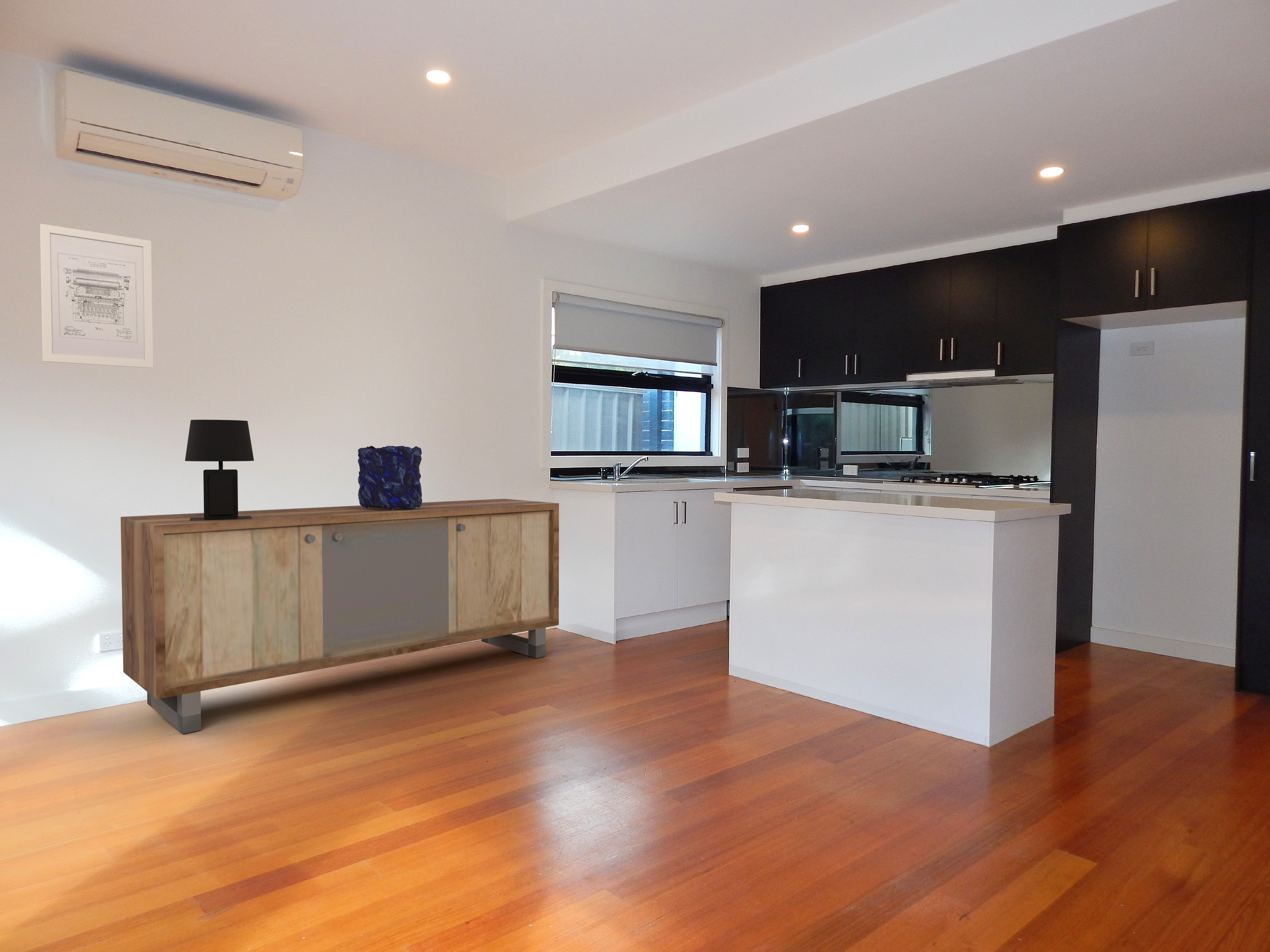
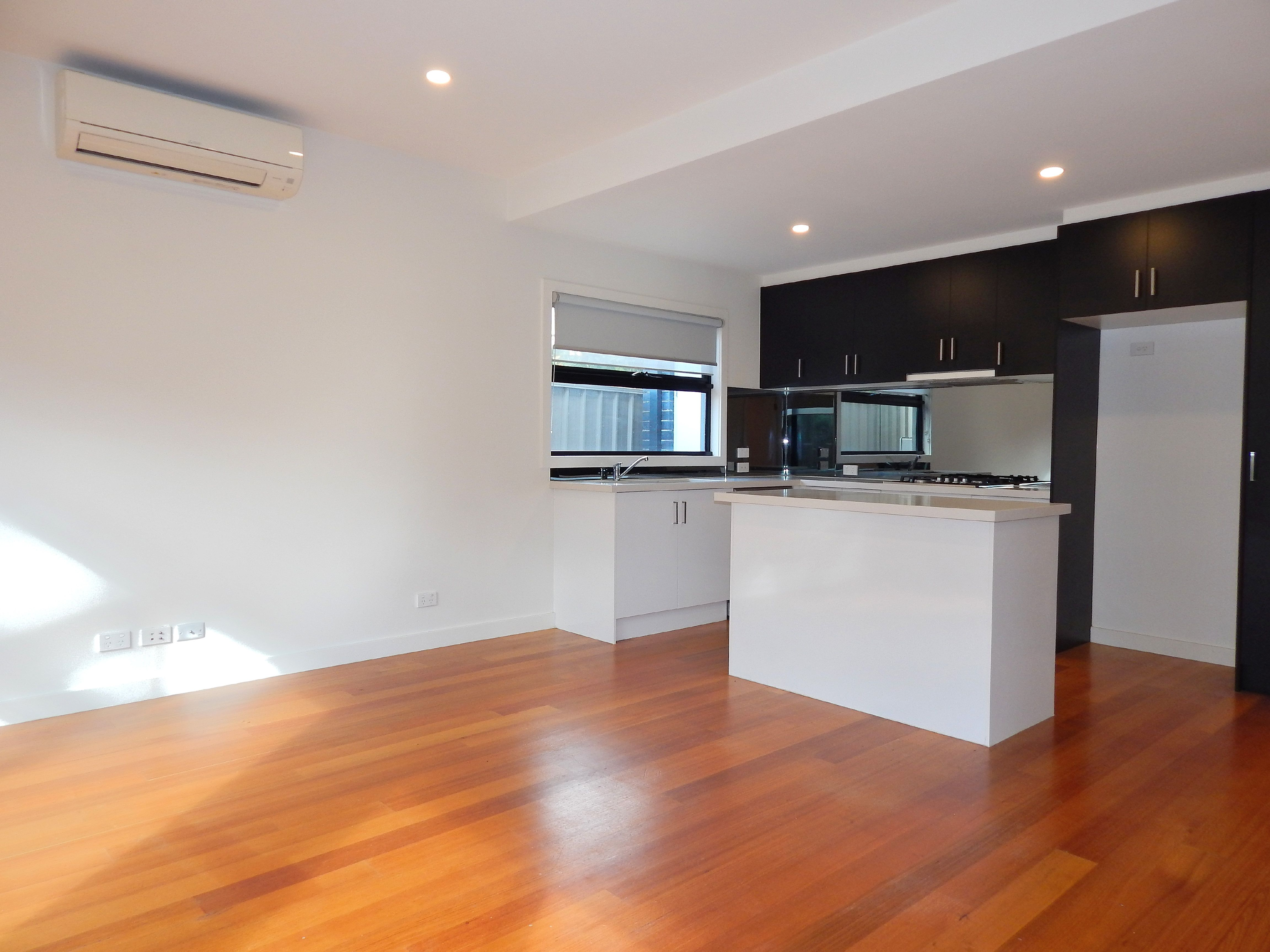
- table lamp [185,419,254,521]
- sideboard [120,498,559,734]
- vase [357,446,423,510]
- wall art [40,223,153,368]
